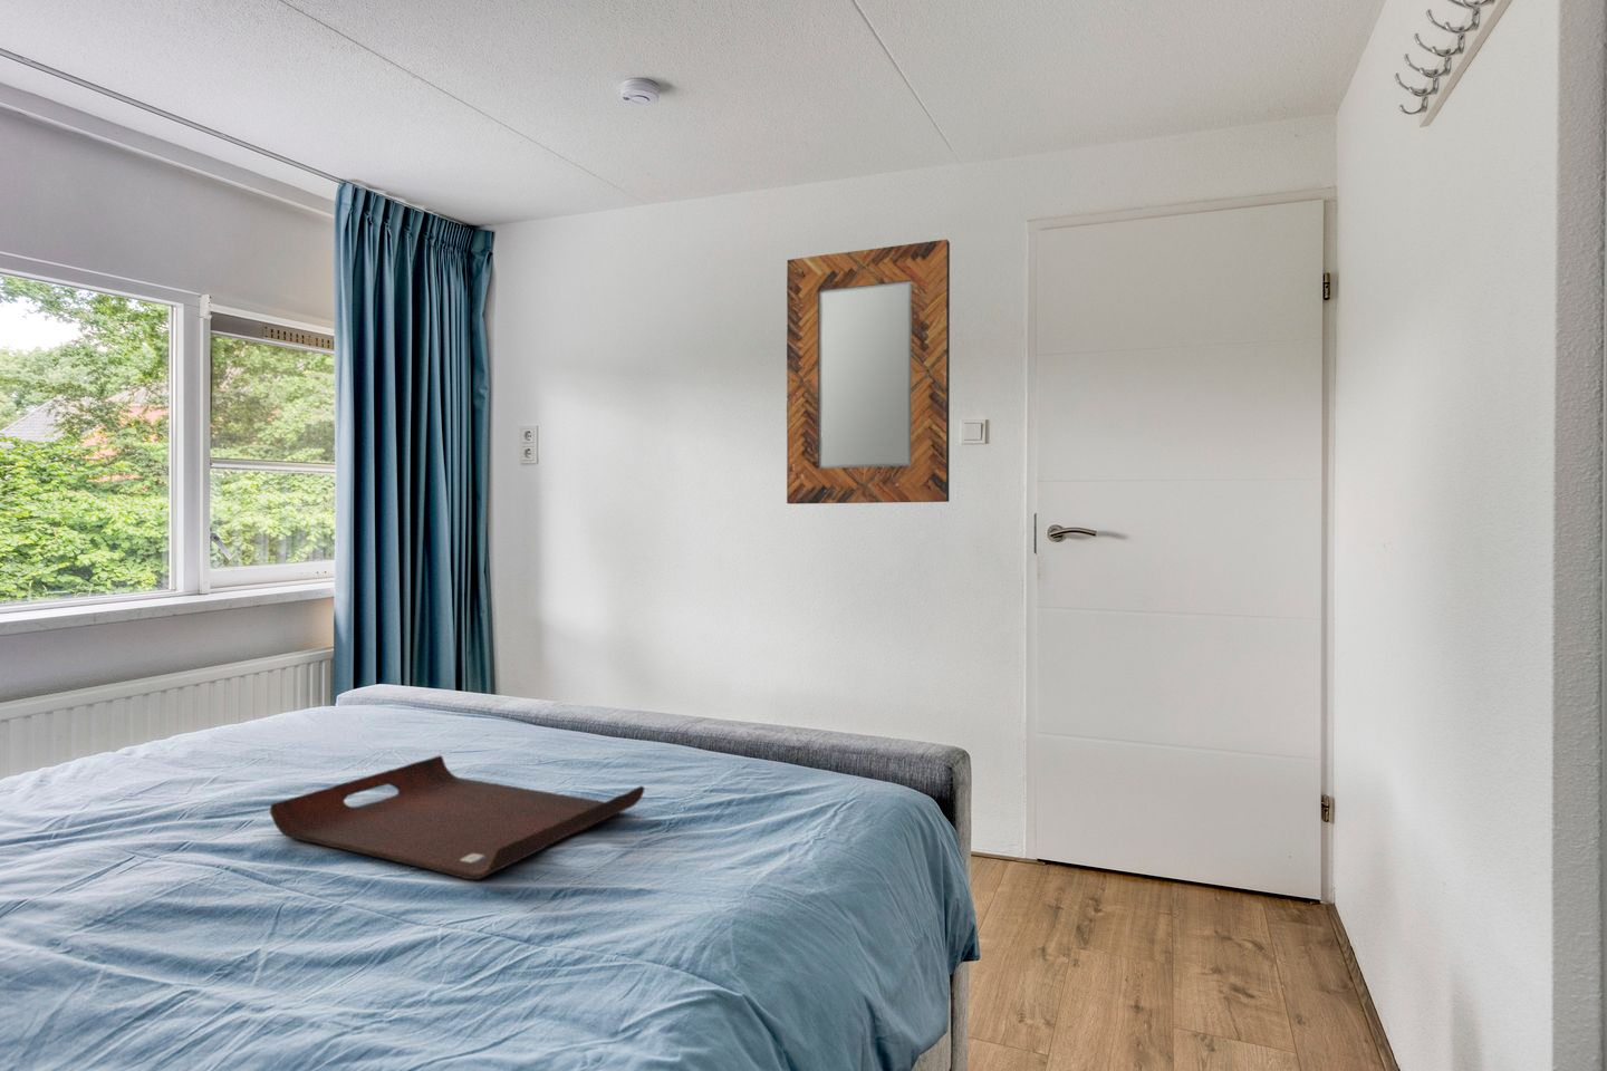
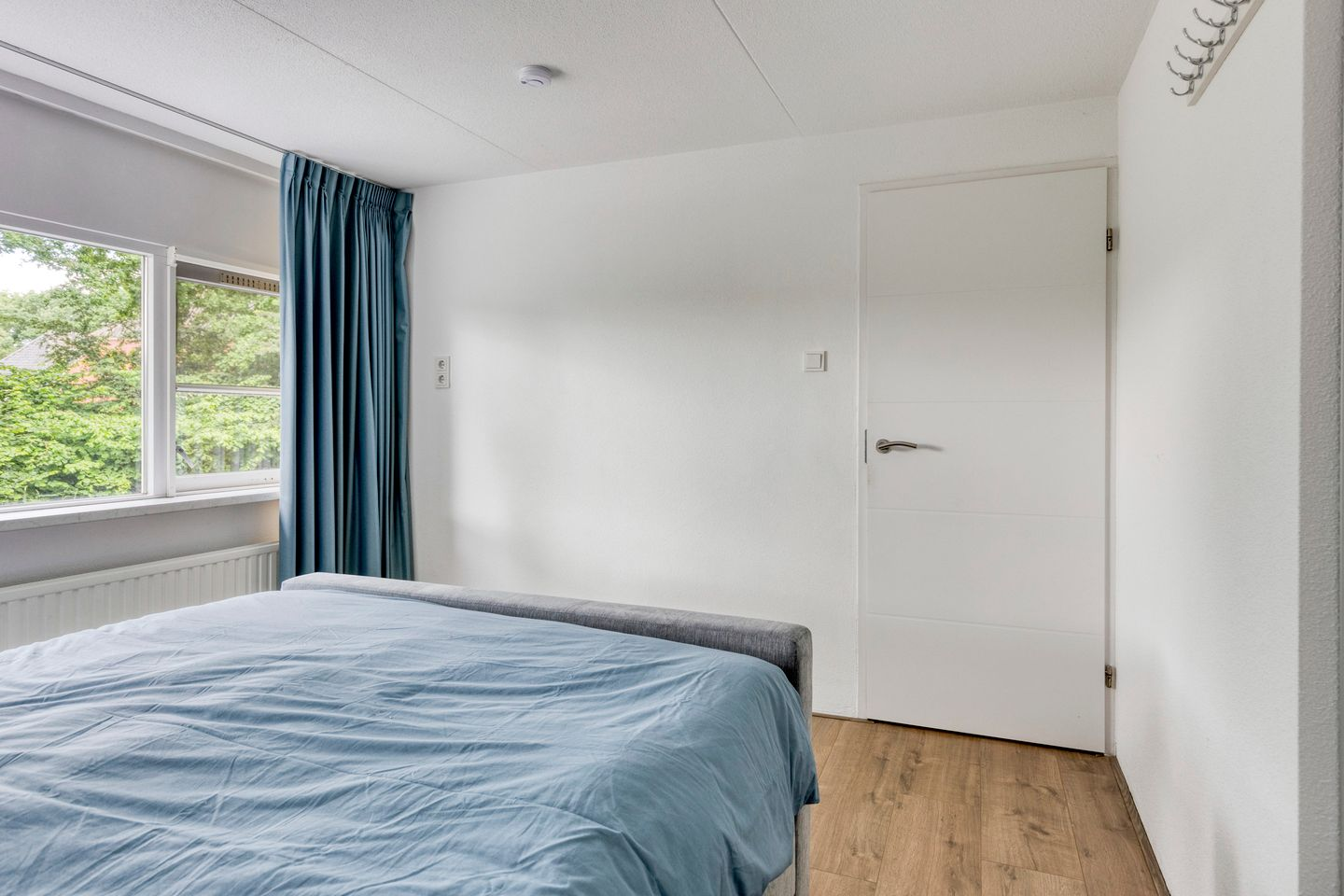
- home mirror [786,239,951,506]
- serving tray [269,754,646,881]
